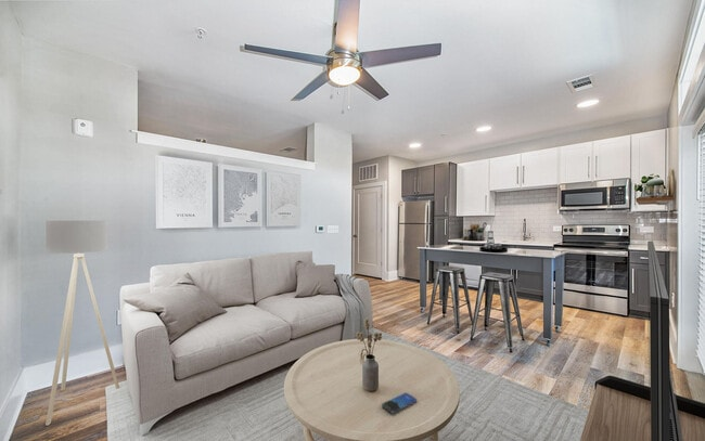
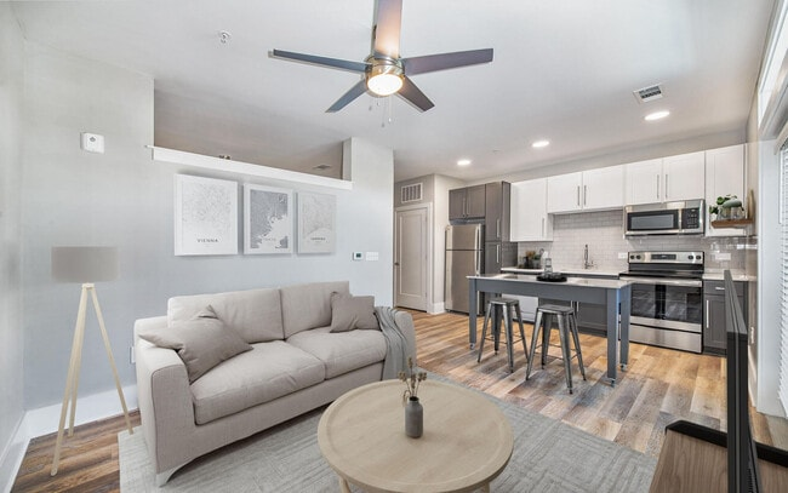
- smartphone [381,391,419,414]
